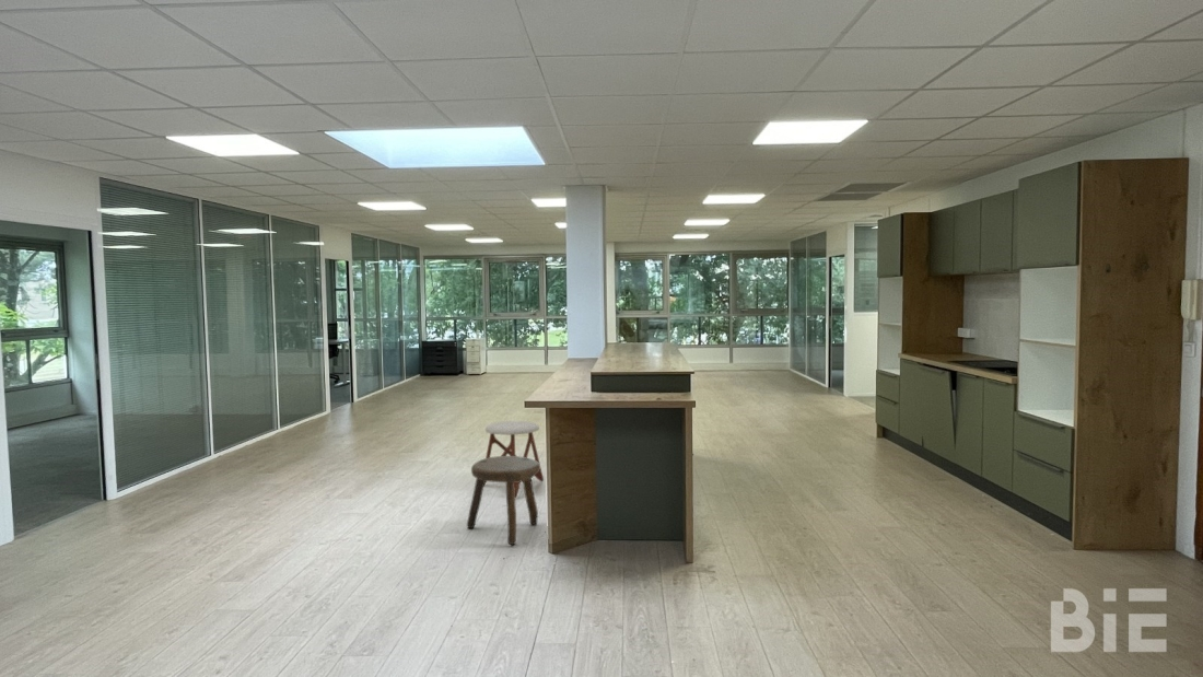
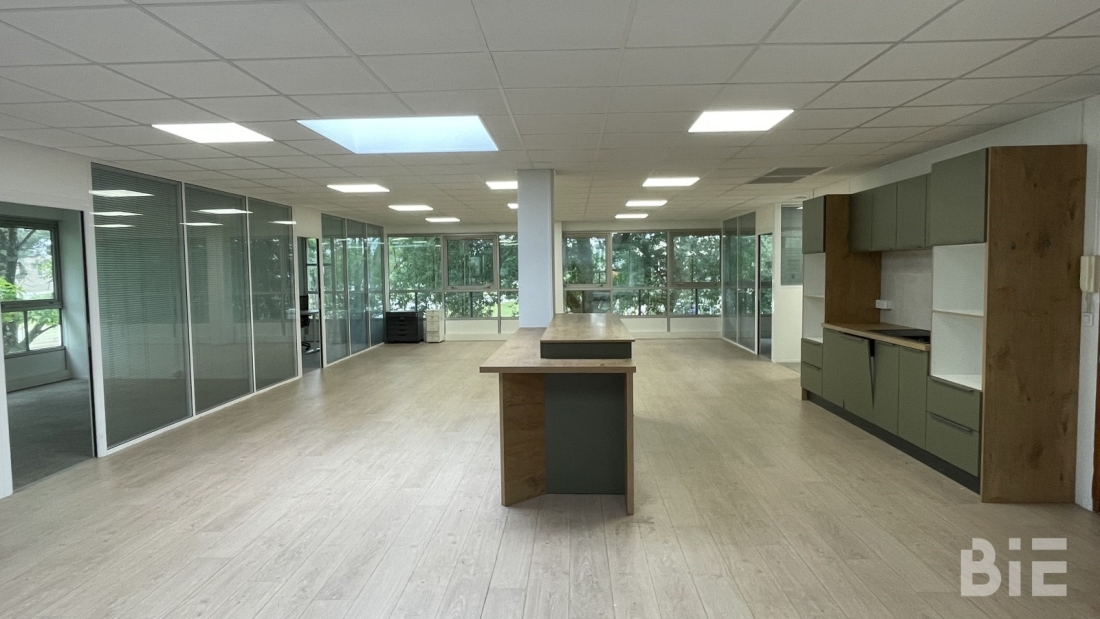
- stool [466,455,541,546]
- stool [484,420,545,499]
